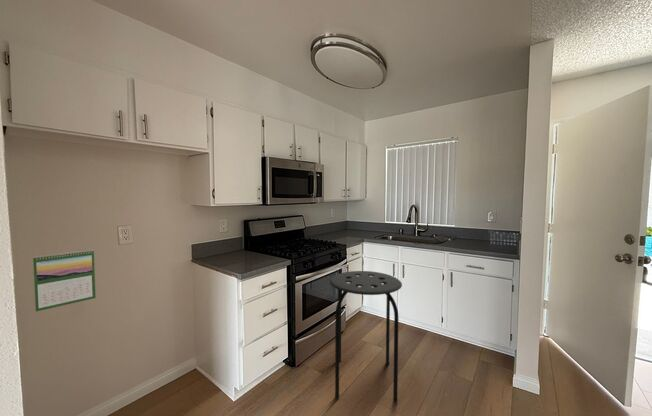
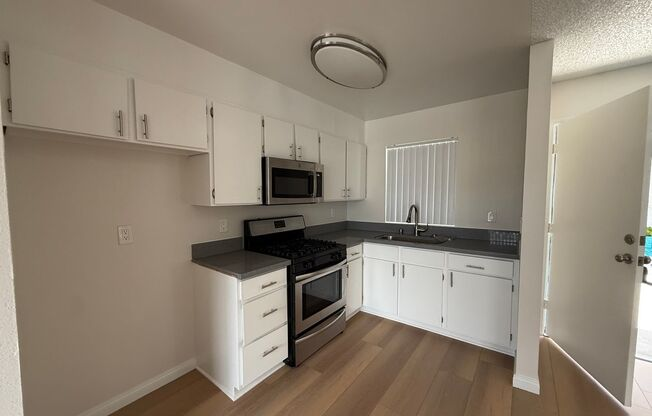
- calendar [32,249,97,313]
- stool [329,270,403,403]
